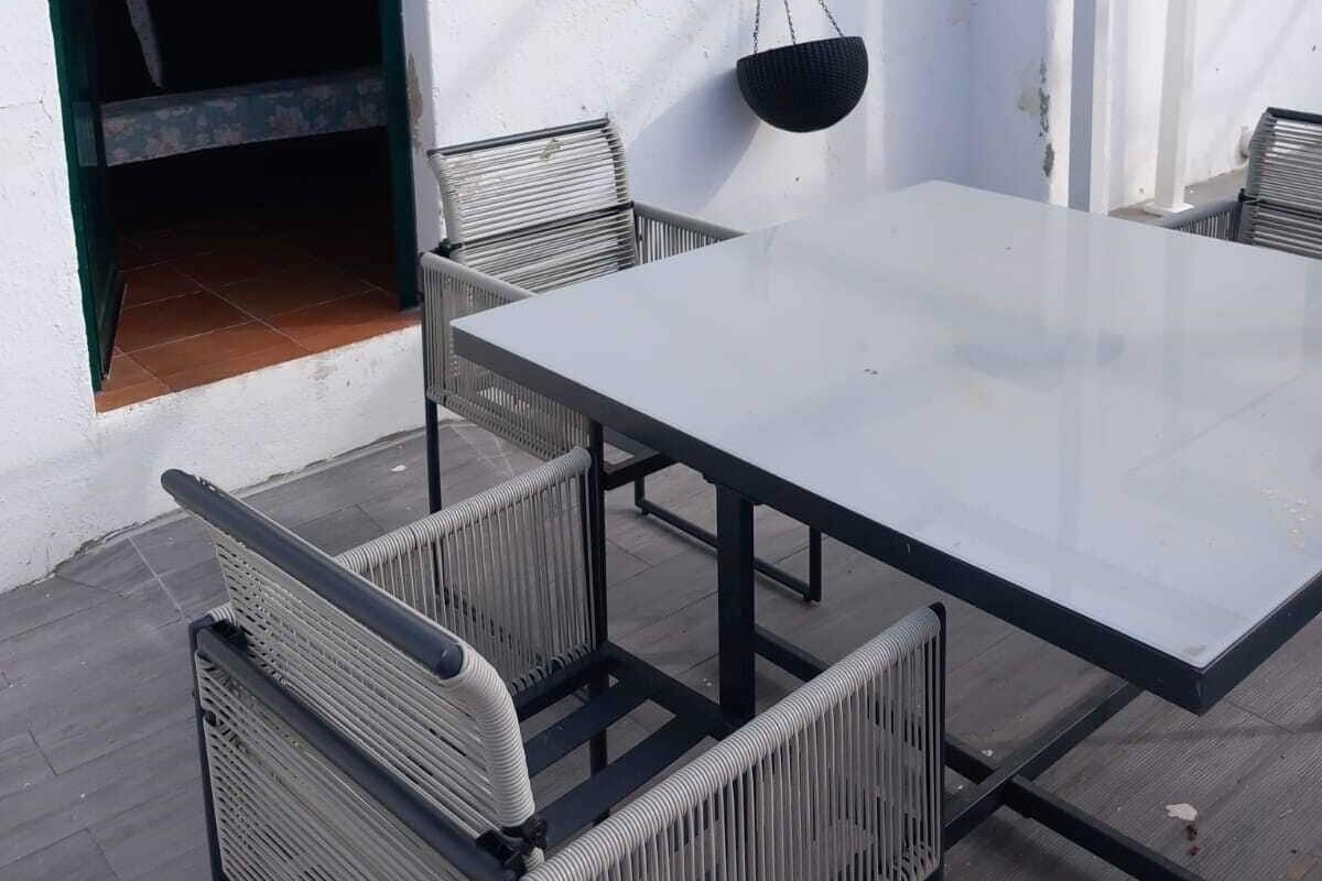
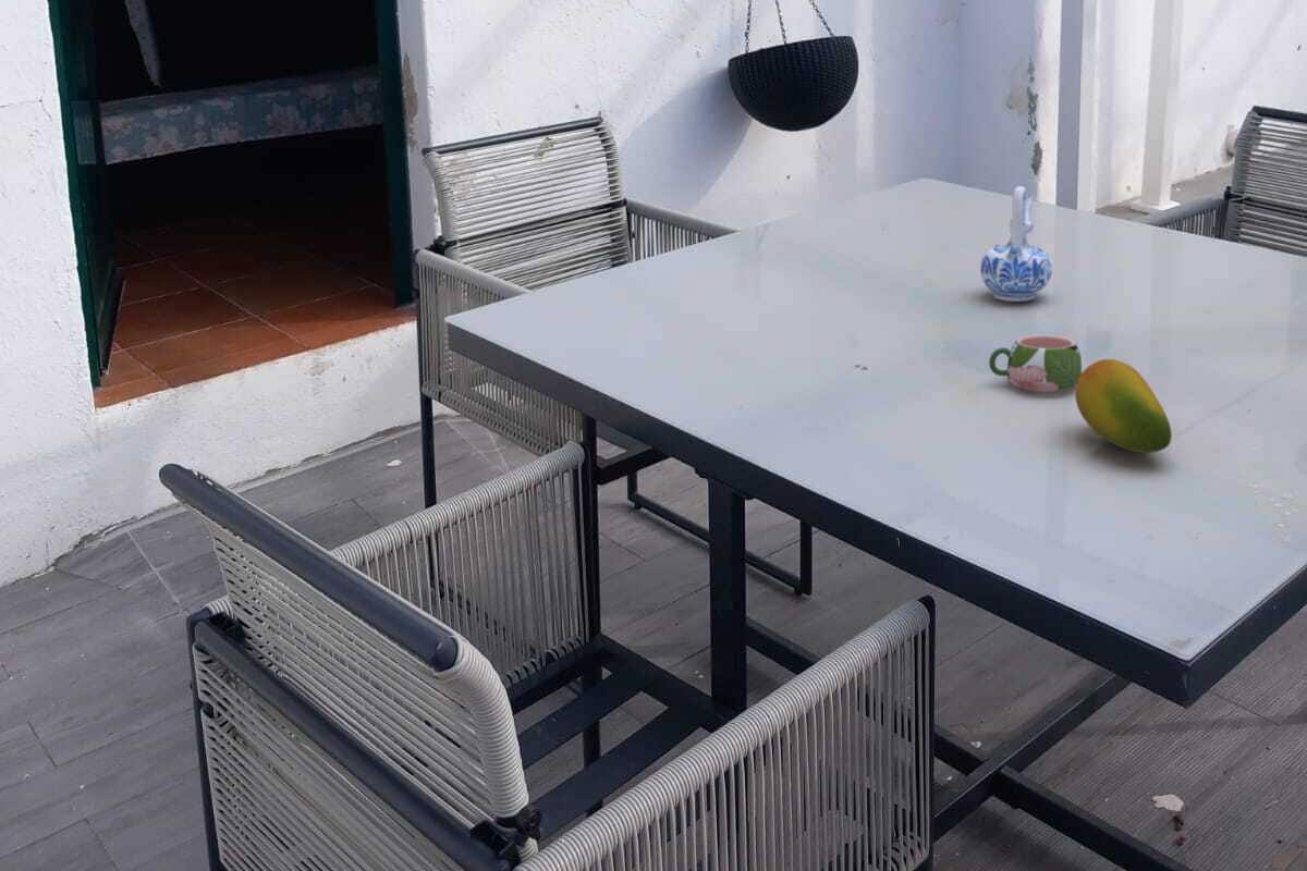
+ mug [988,334,1083,393]
+ ceramic pitcher [979,185,1053,303]
+ fruit [1074,358,1173,454]
